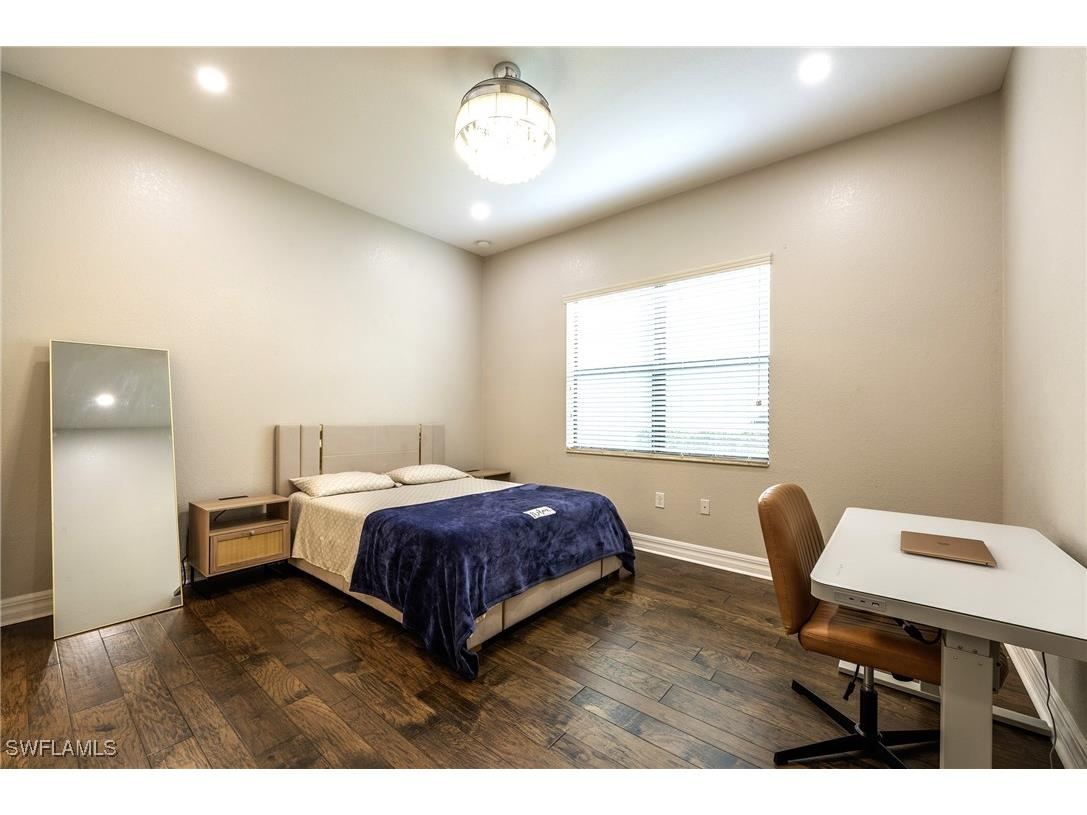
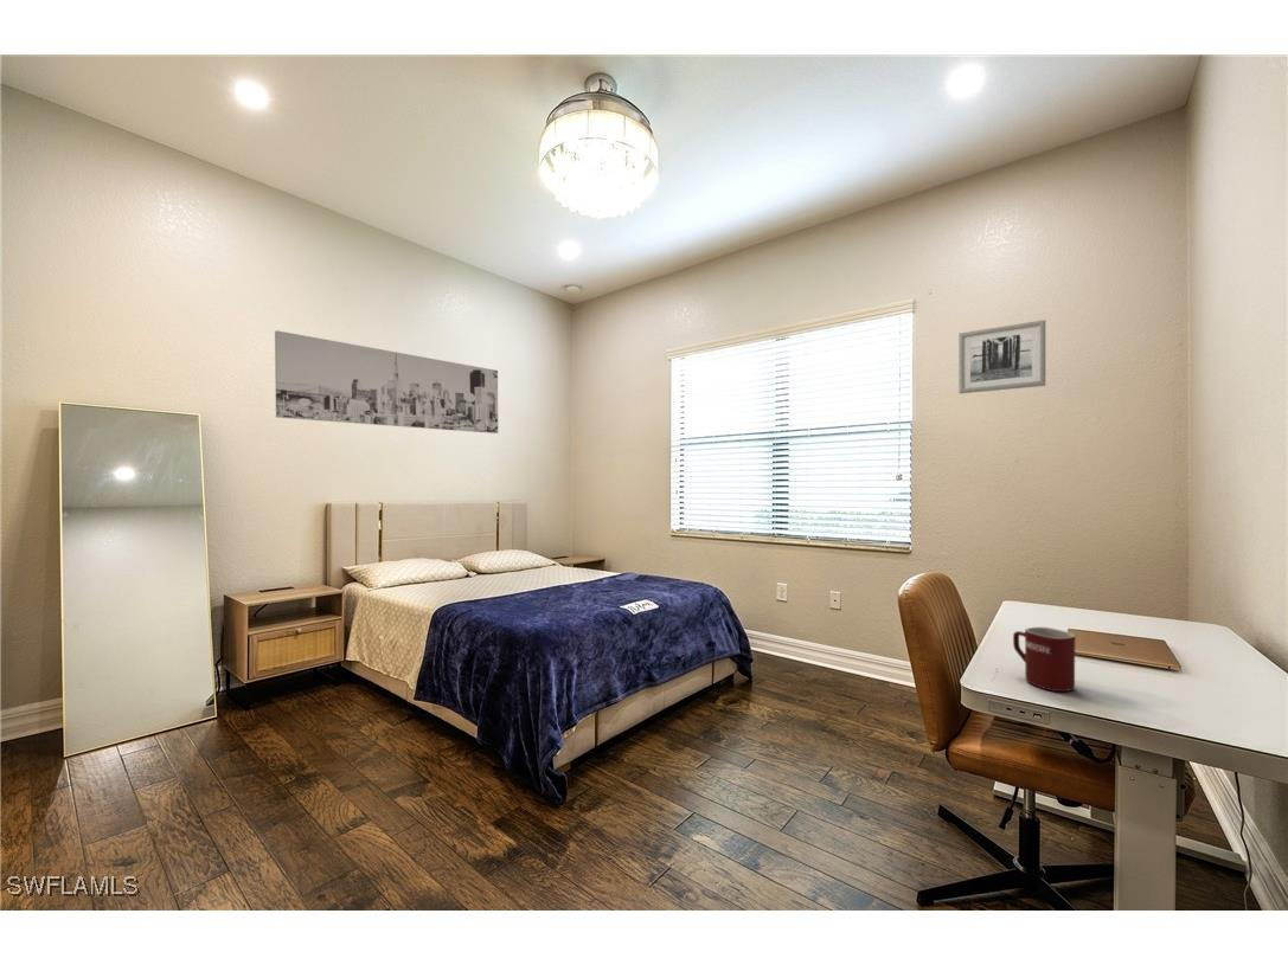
+ mug [1012,626,1077,693]
+ wall art [274,329,499,435]
+ wall art [957,319,1046,394]
